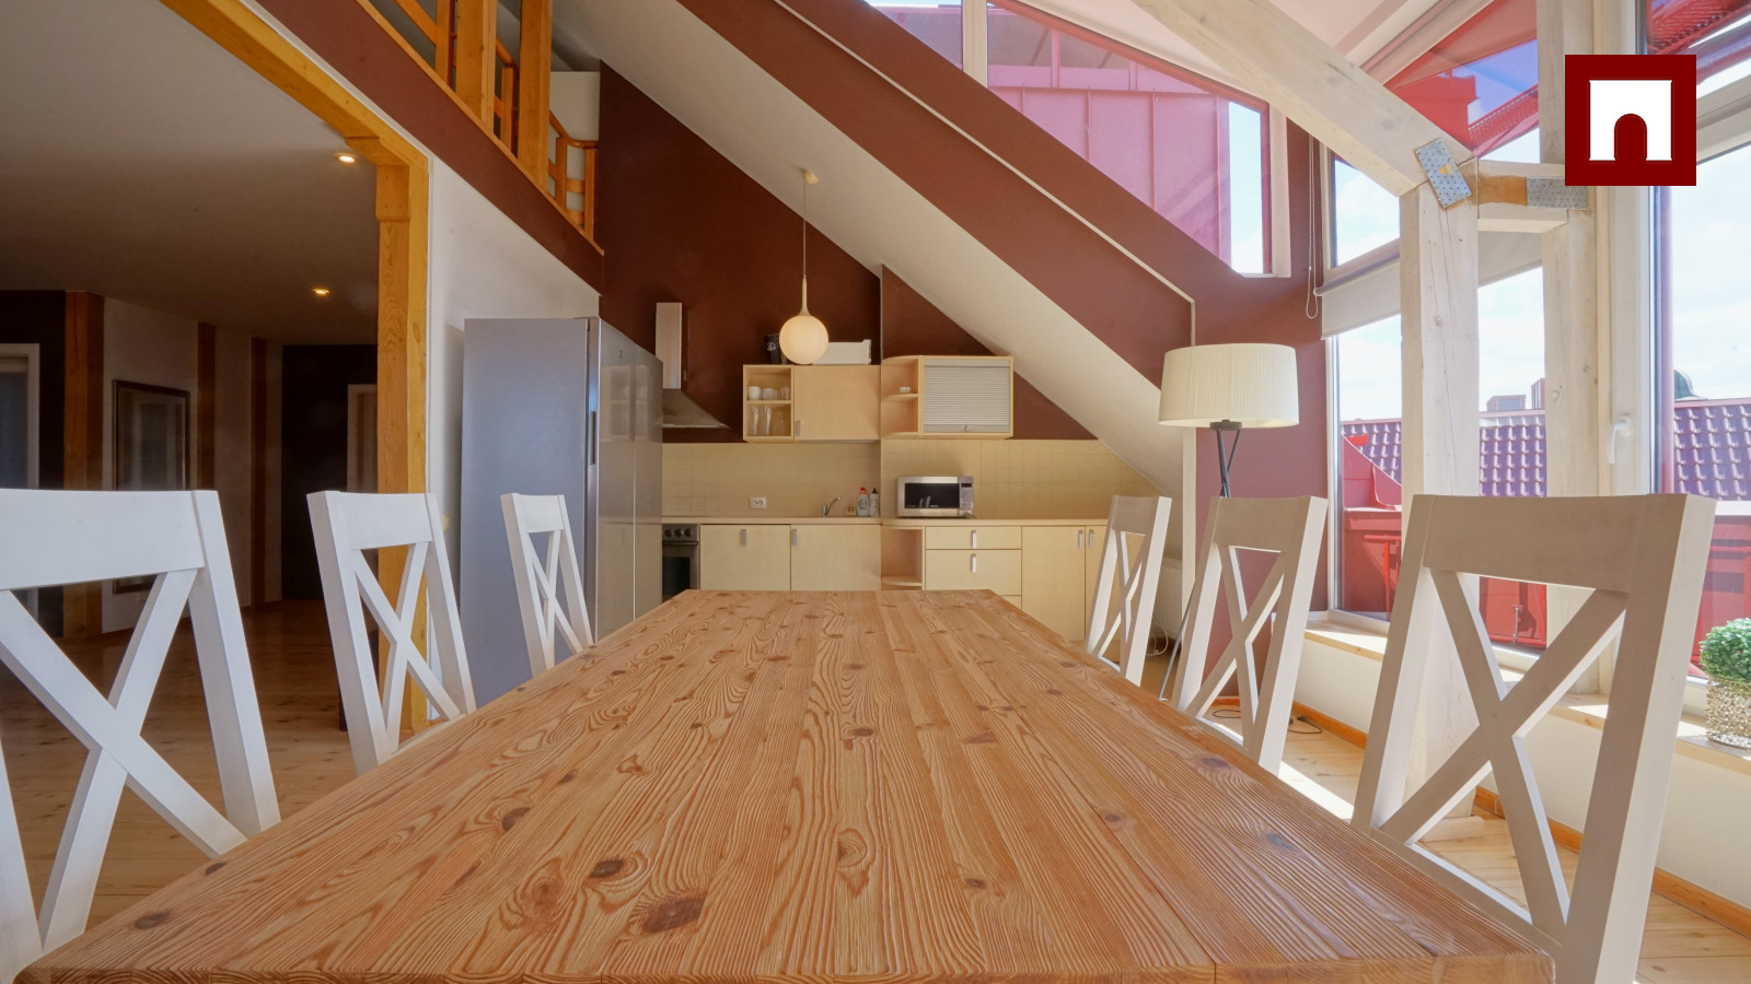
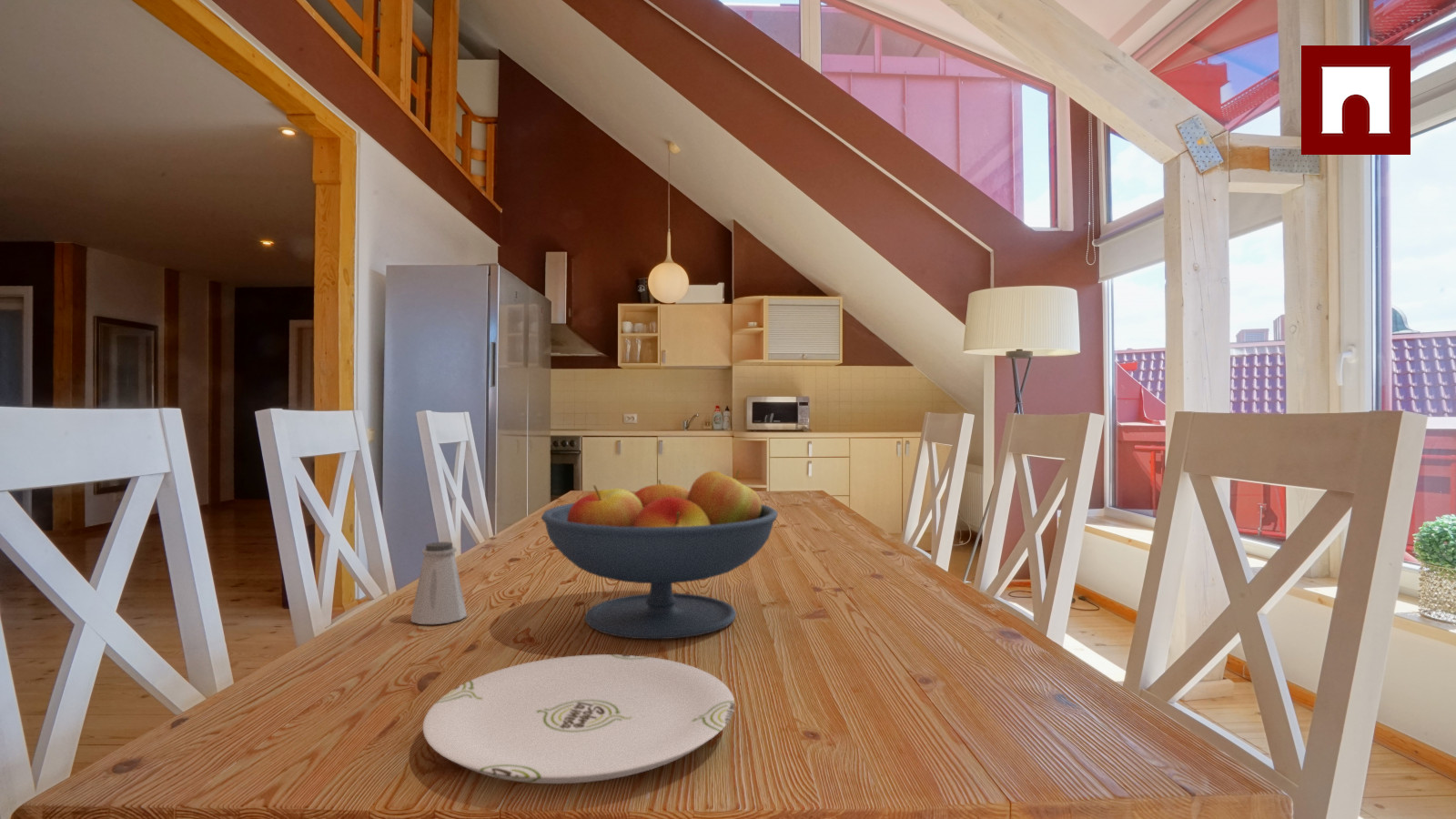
+ plate [422,653,735,784]
+ saltshaker [410,541,468,625]
+ fruit bowl [541,469,779,640]
